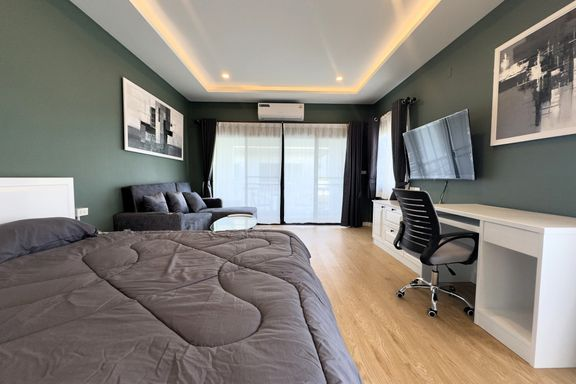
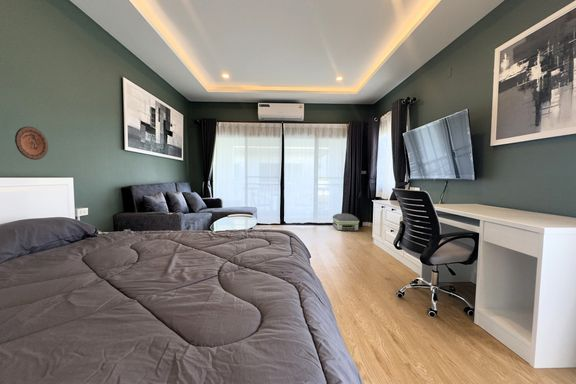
+ decorative plate [14,126,49,161]
+ air purifier [331,212,360,232]
